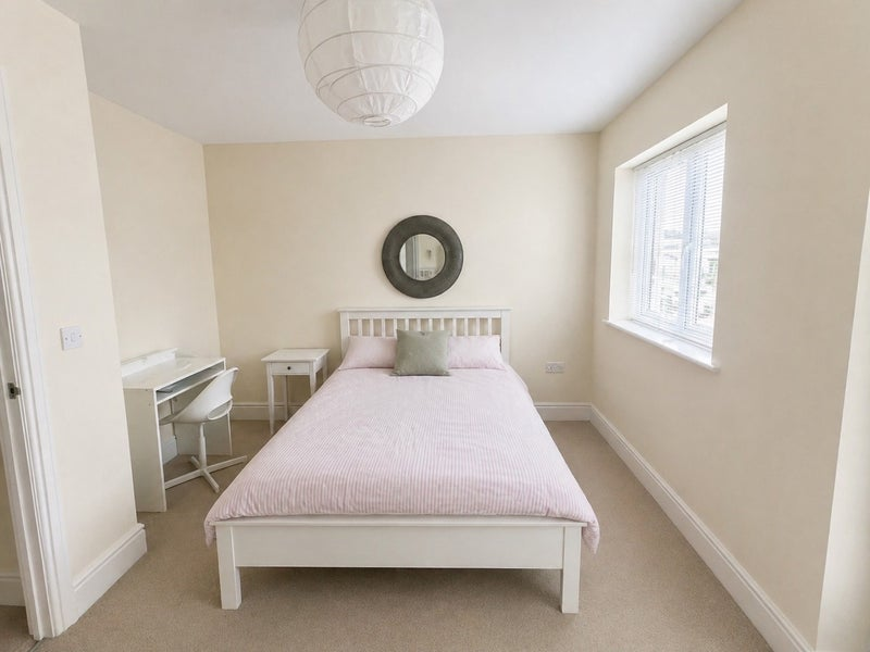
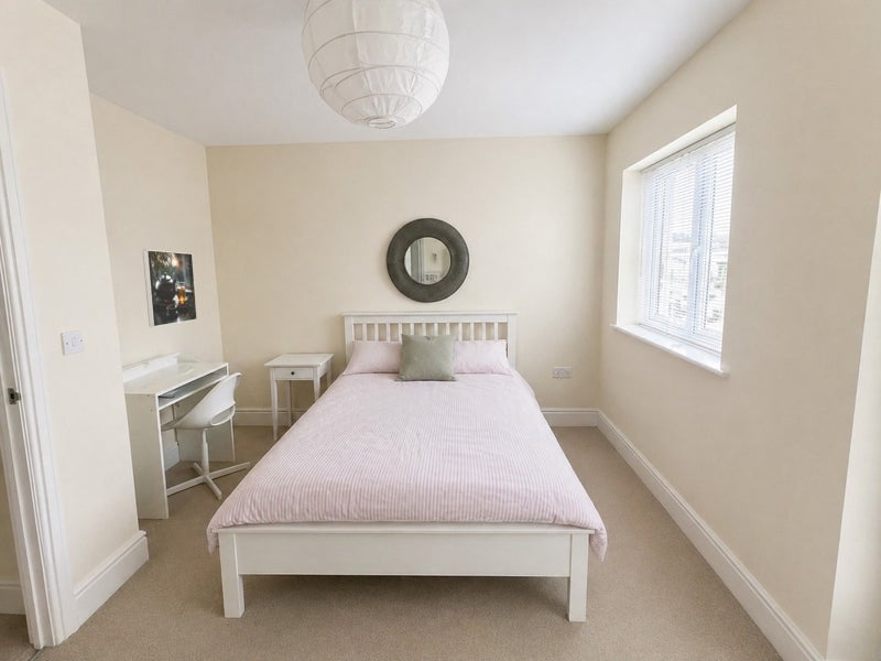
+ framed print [142,249,198,328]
